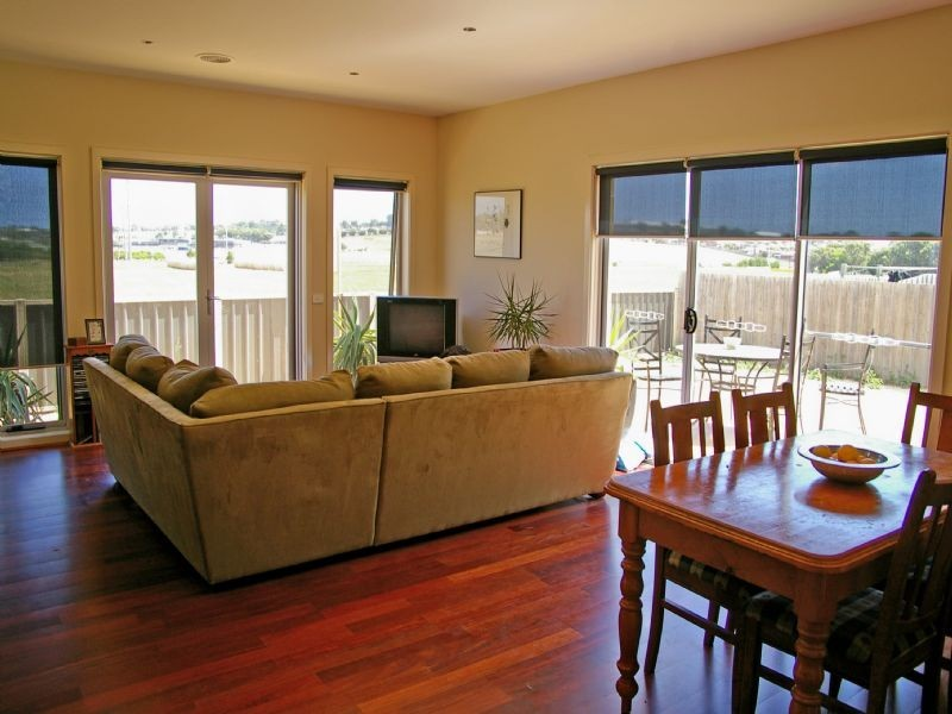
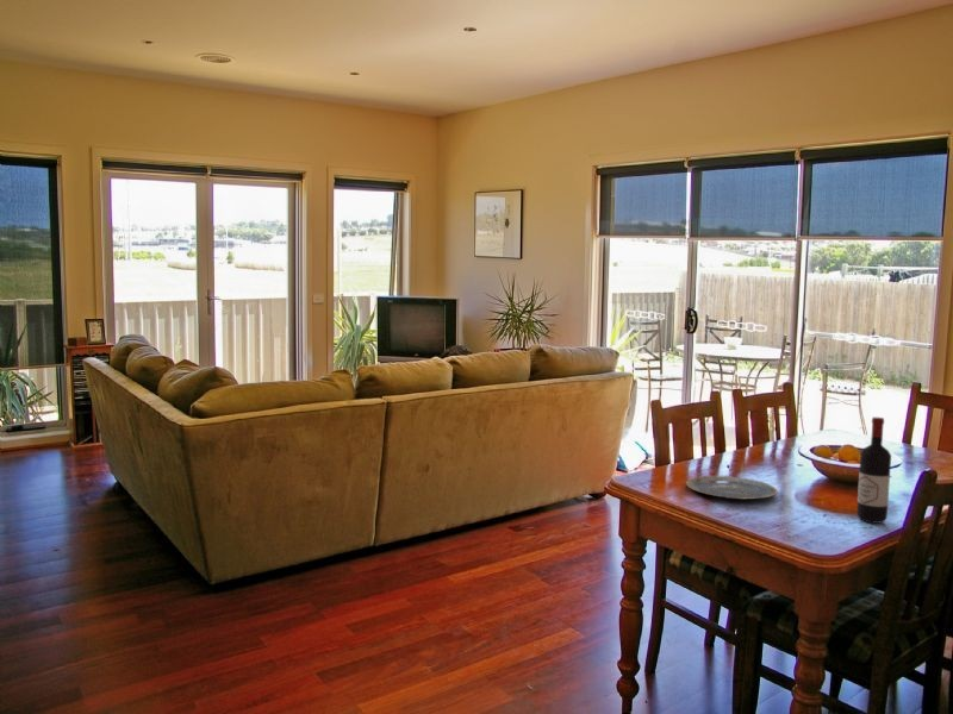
+ plate [685,475,779,501]
+ wine bottle [855,416,892,525]
